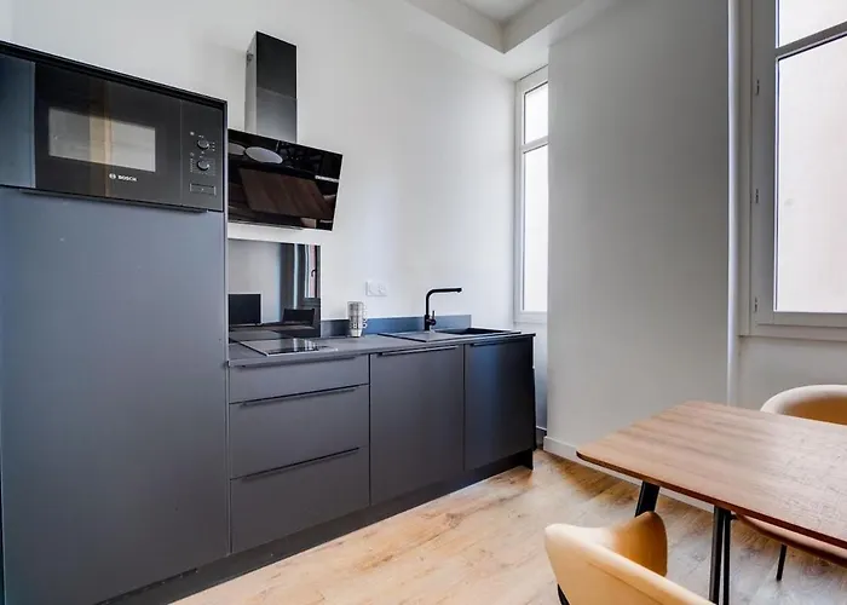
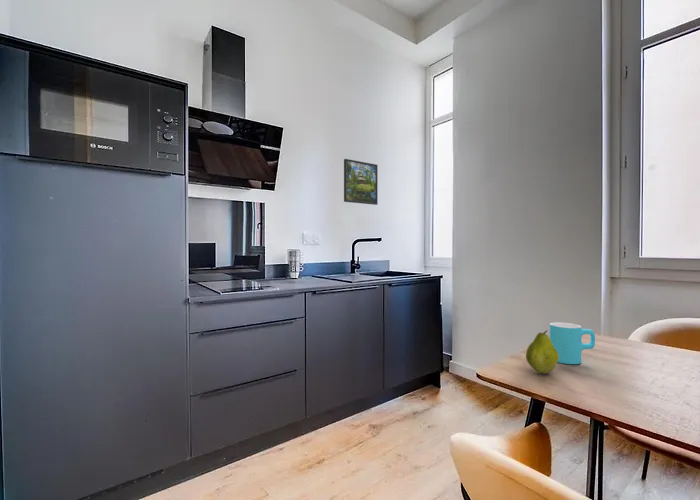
+ fruit [525,329,559,374]
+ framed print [343,158,379,206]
+ cup [549,321,596,365]
